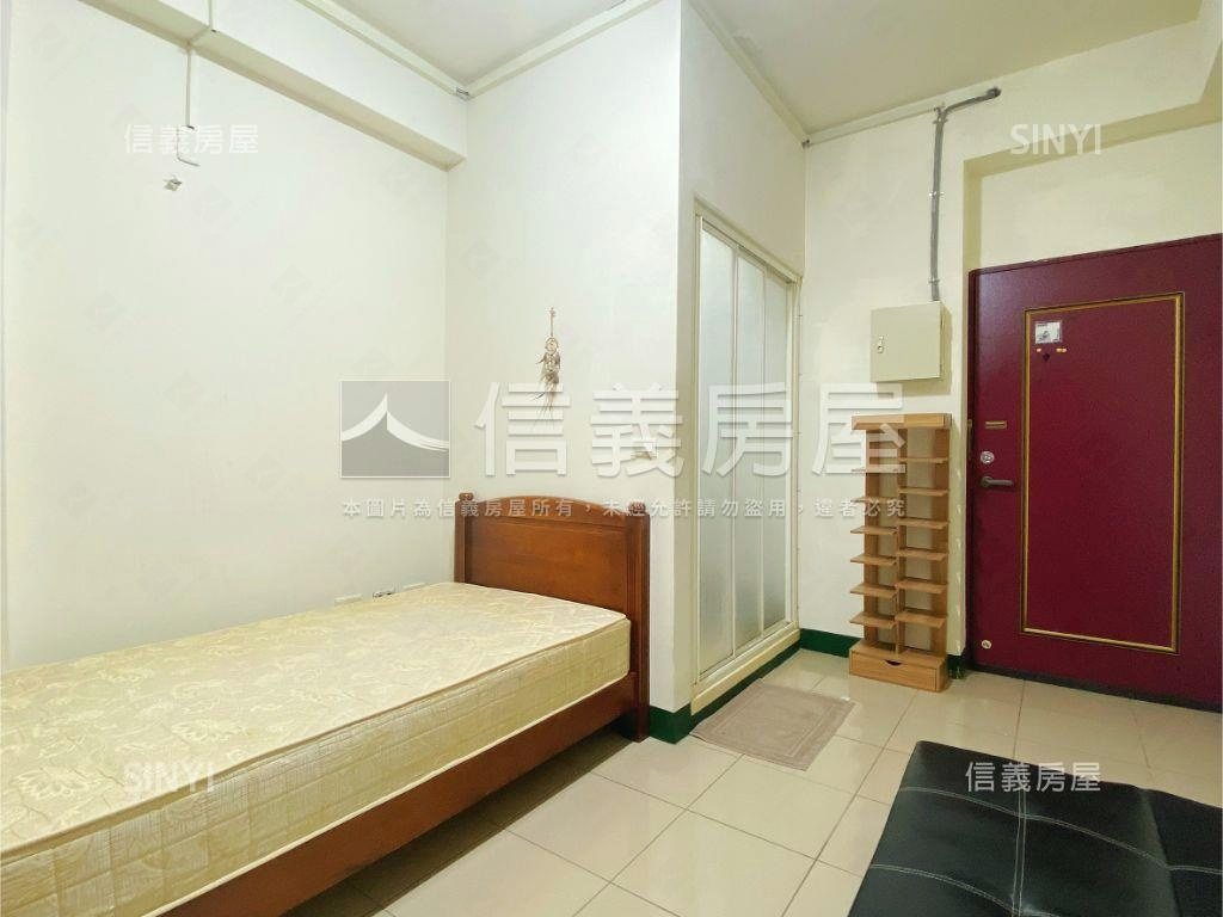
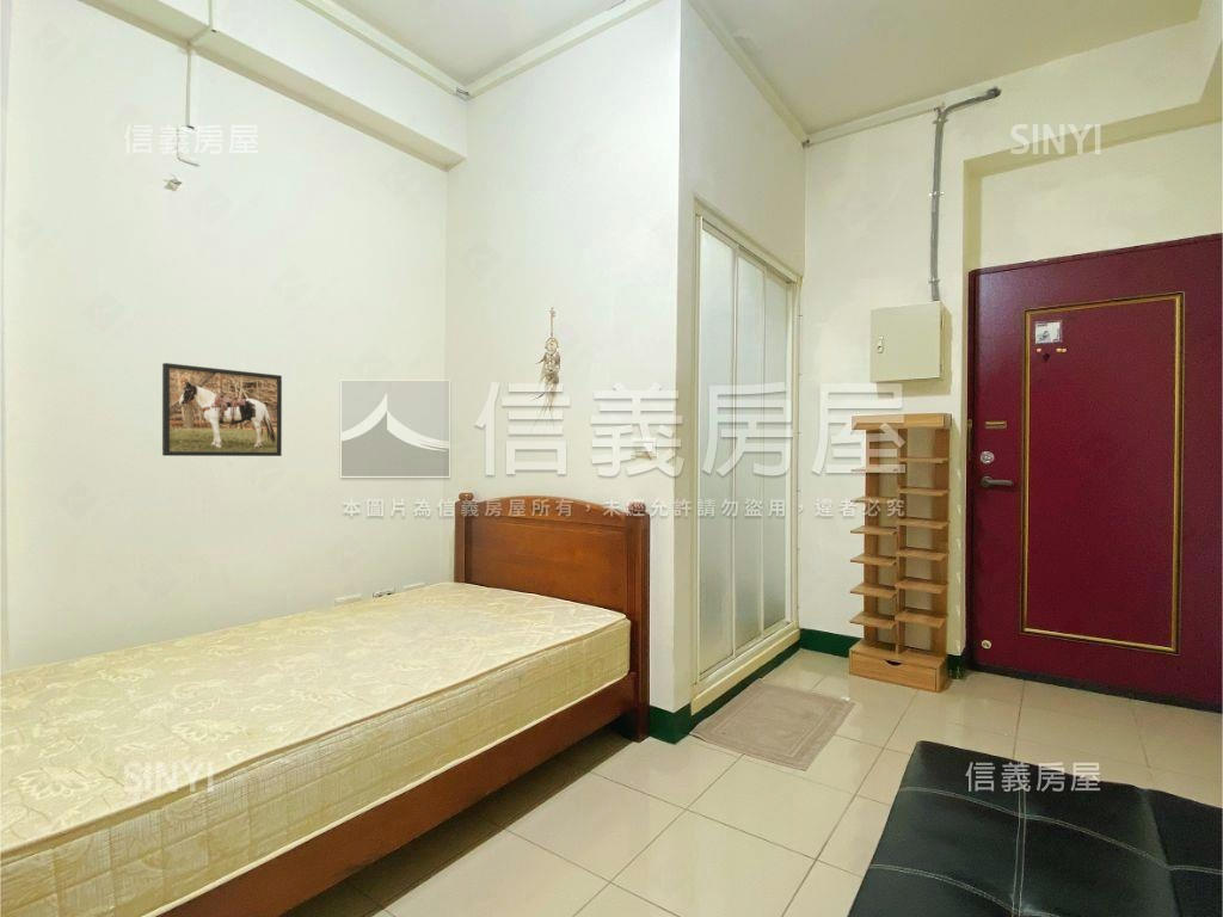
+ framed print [161,362,283,457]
